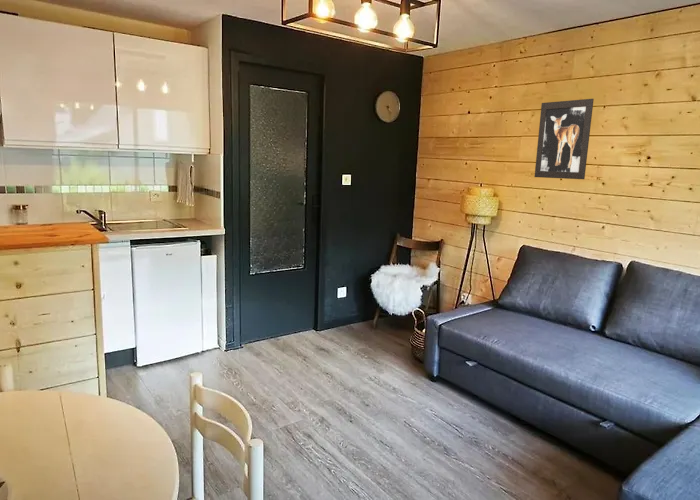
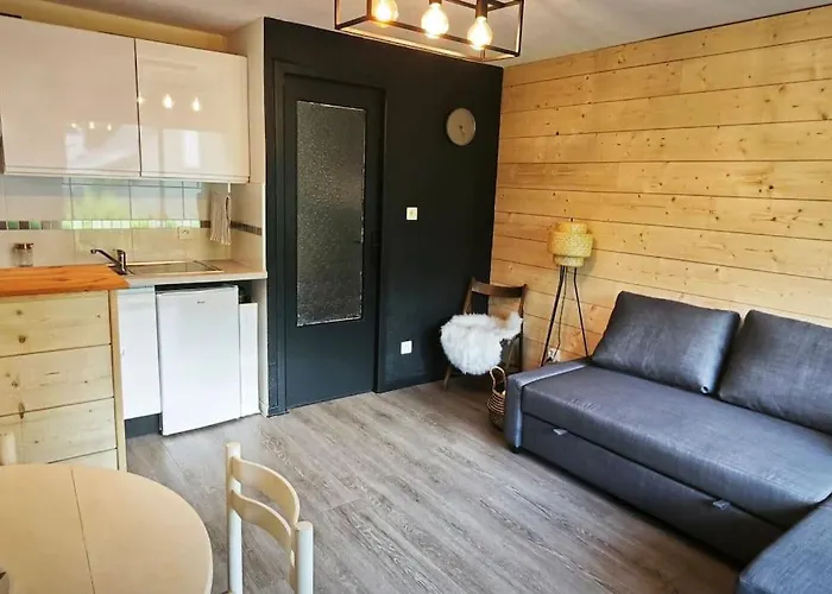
- wall art [533,98,595,180]
